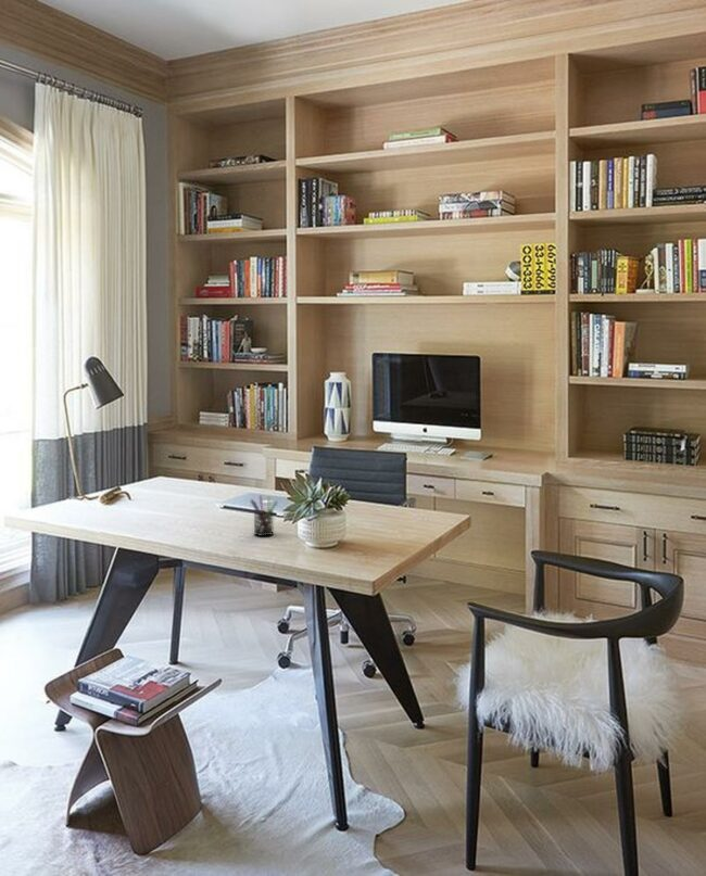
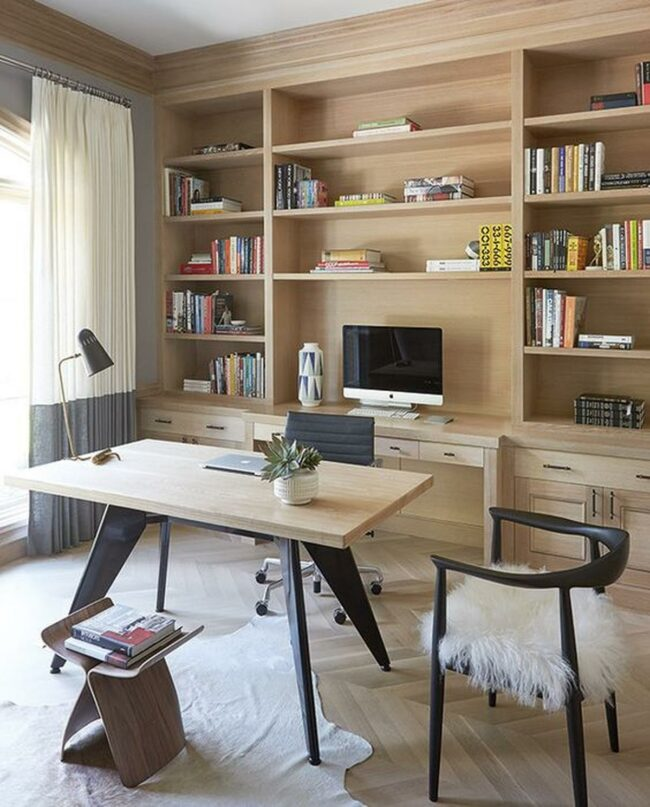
- pen holder [249,494,279,537]
